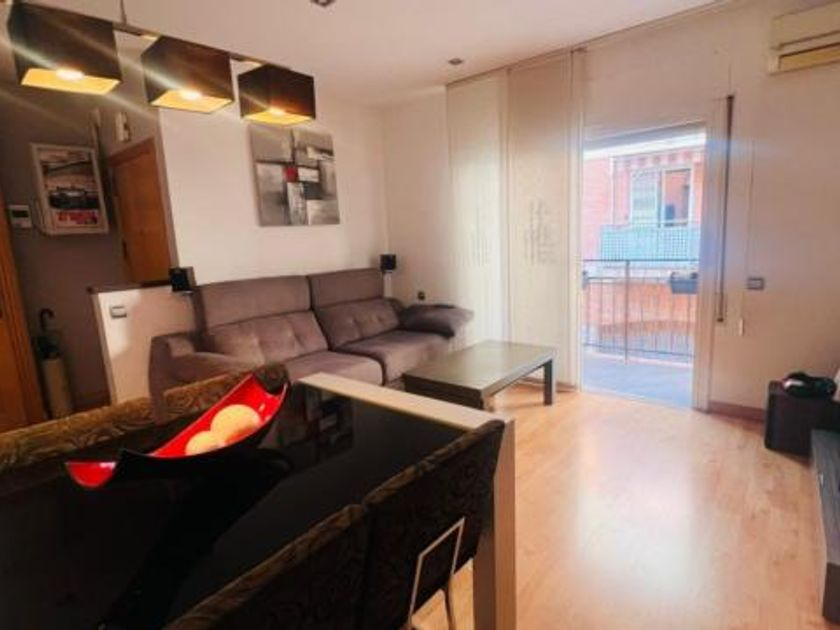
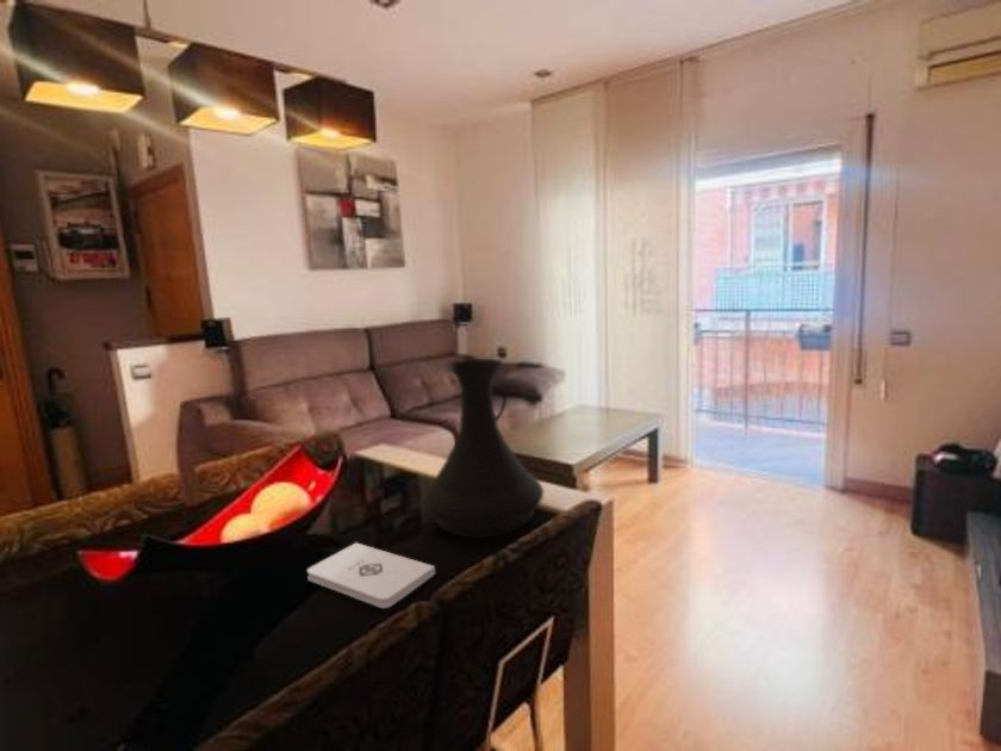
+ vase [421,358,545,539]
+ notepad [306,541,436,609]
